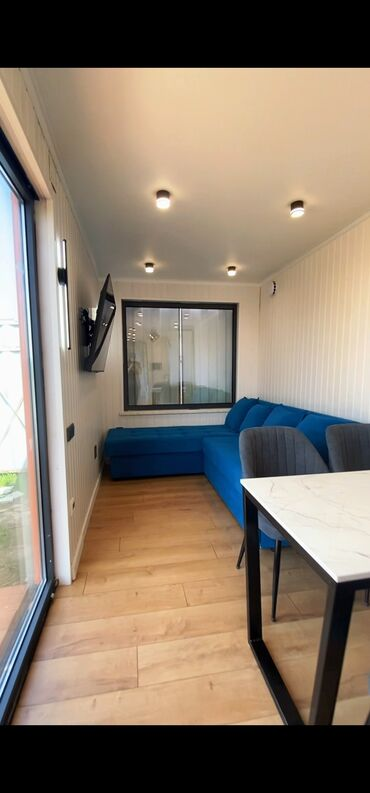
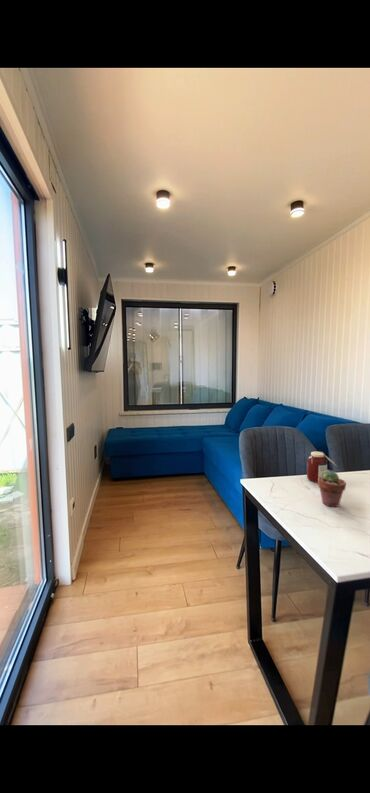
+ potted succulent [317,469,347,508]
+ jar [306,451,336,483]
